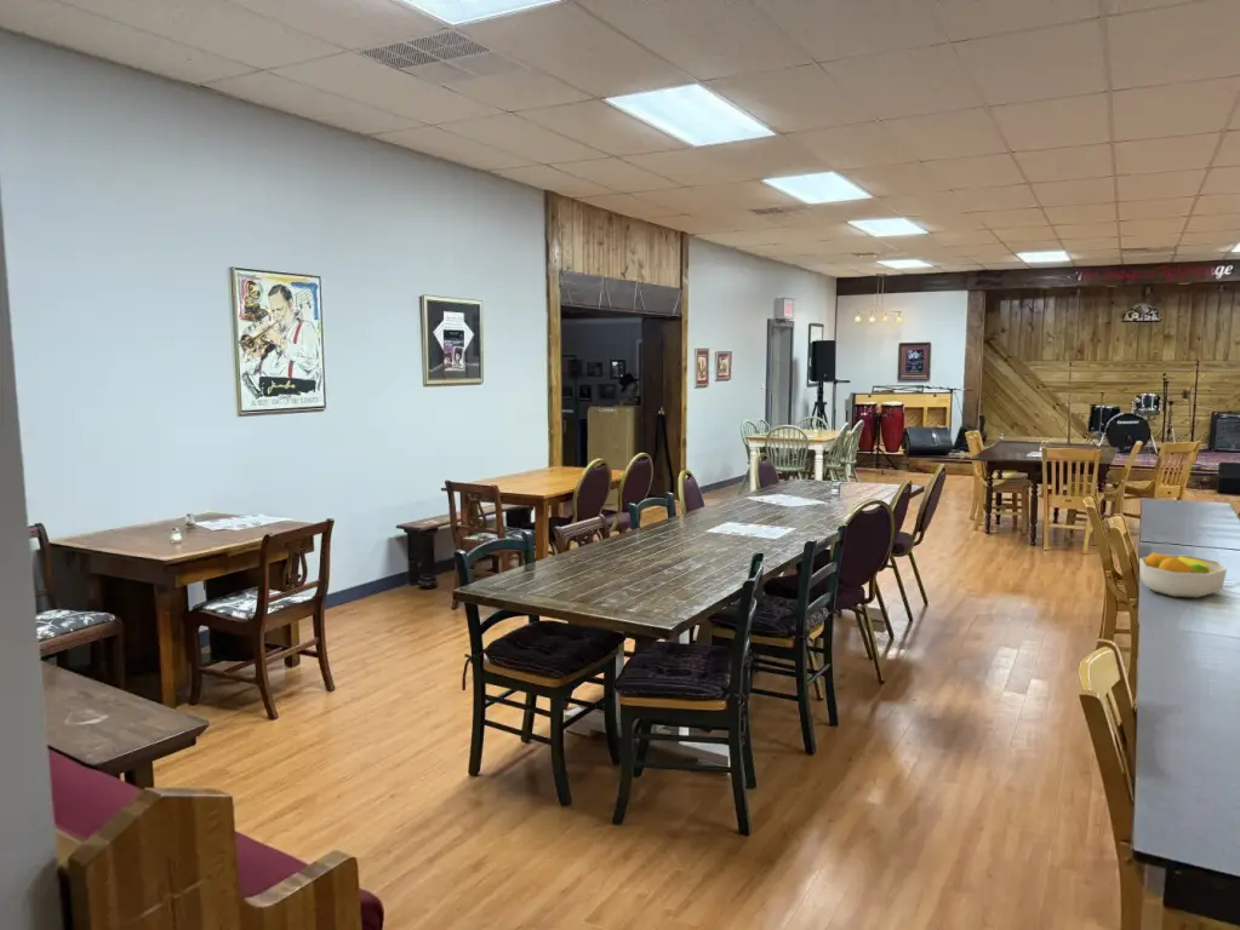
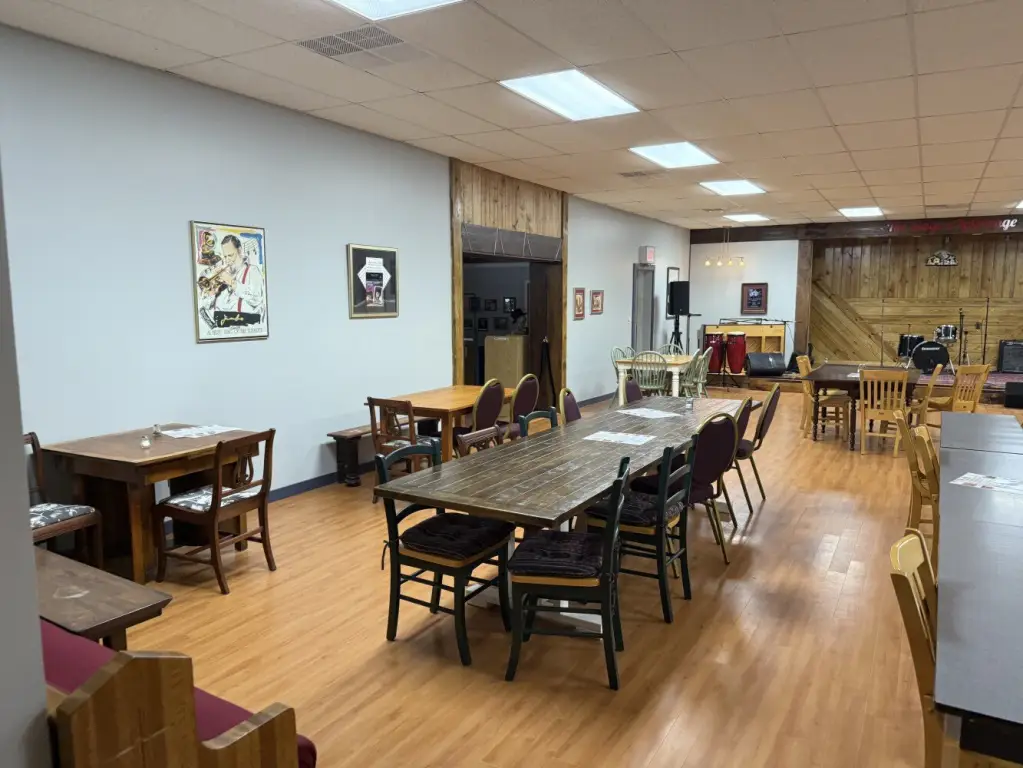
- fruit bowl [1138,551,1228,599]
